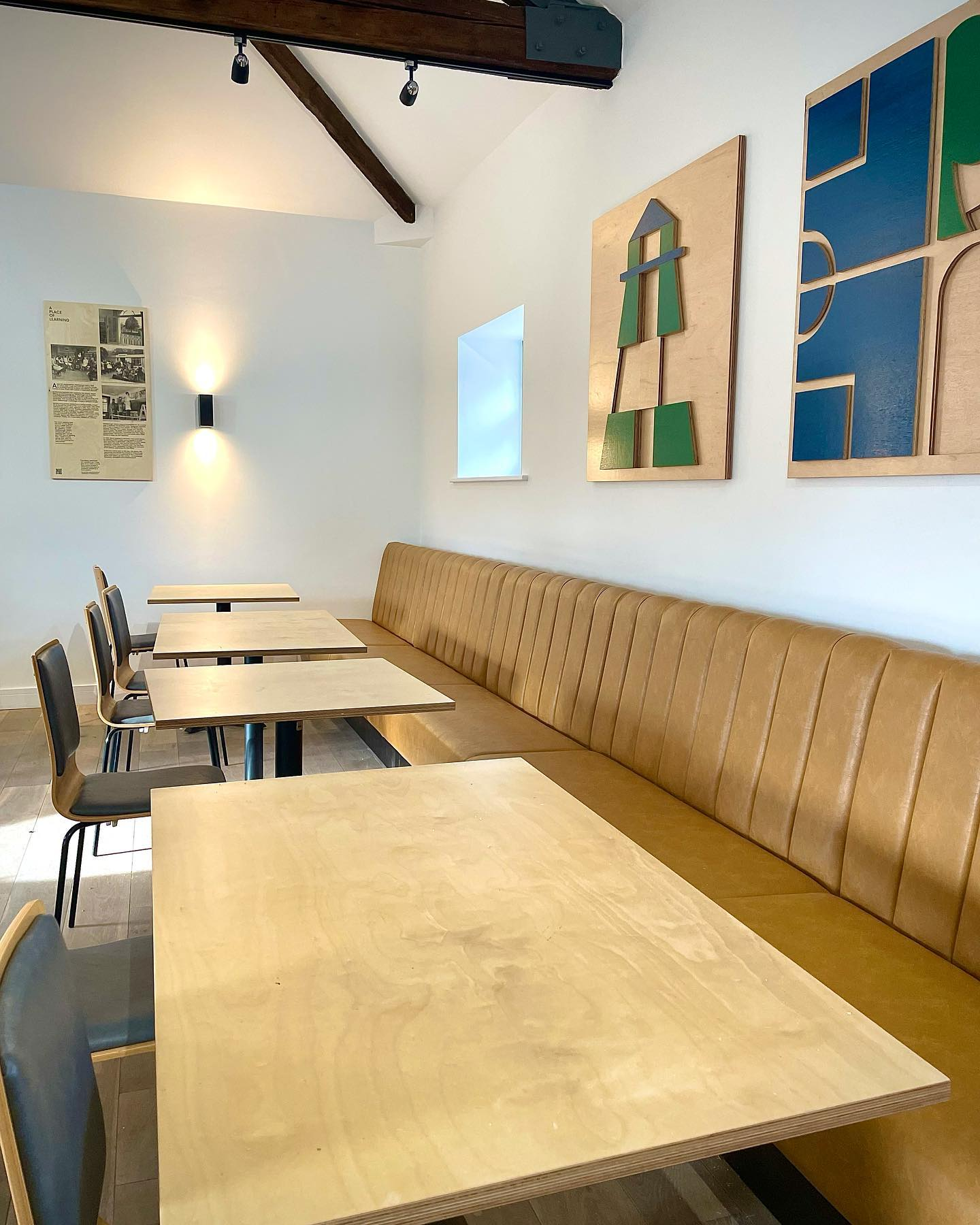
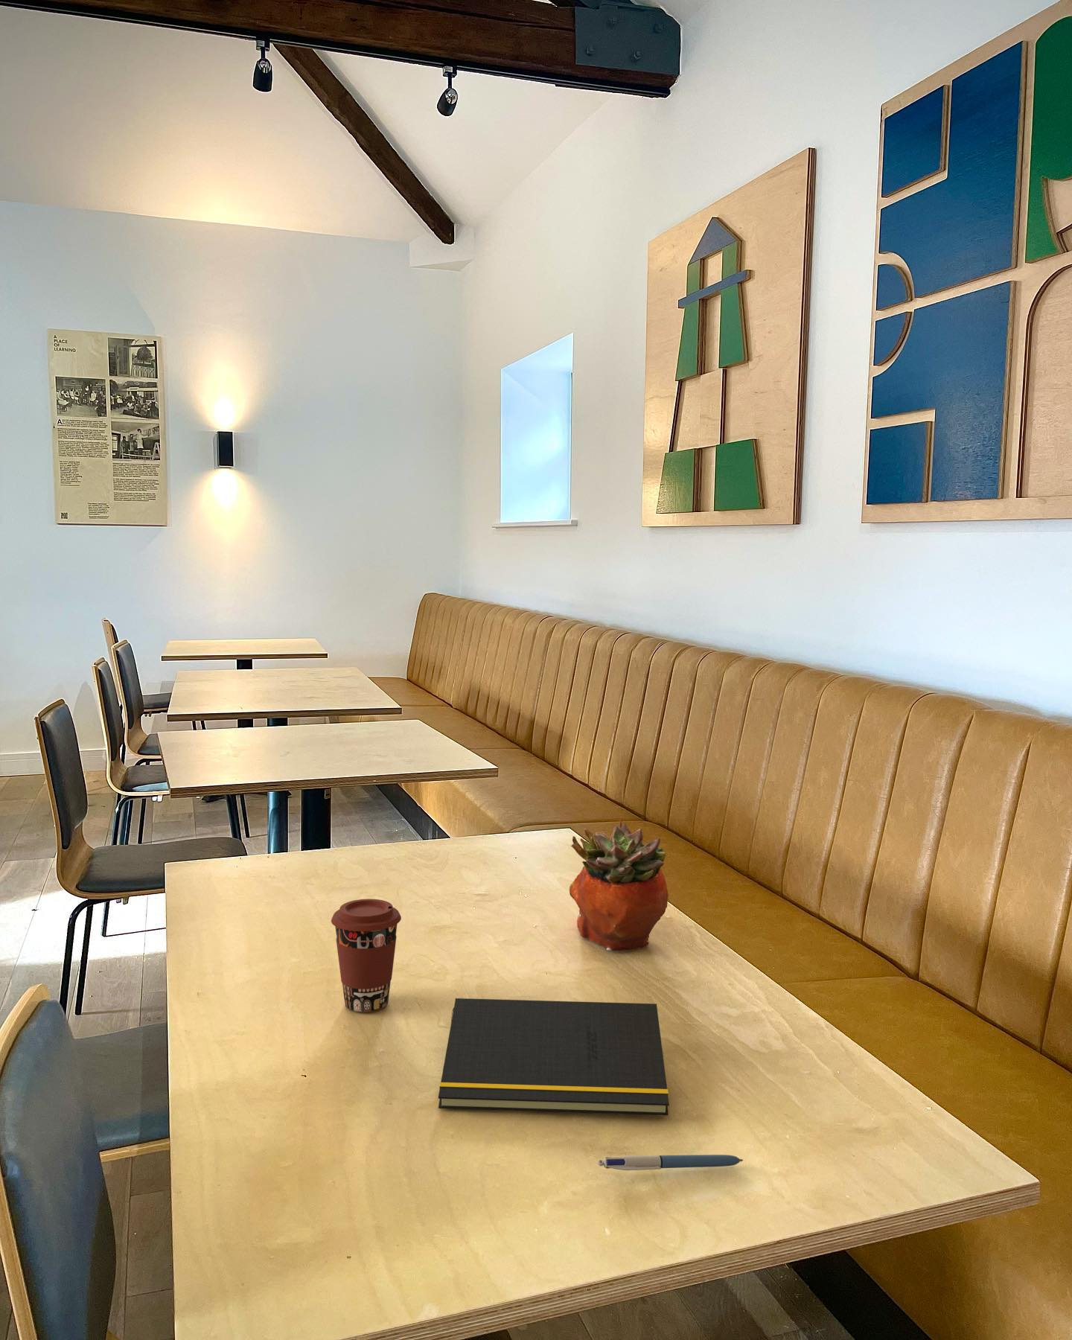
+ pen [597,1154,744,1172]
+ coffee cup [330,898,401,1013]
+ notepad [438,998,669,1116]
+ succulent planter [569,819,669,952]
